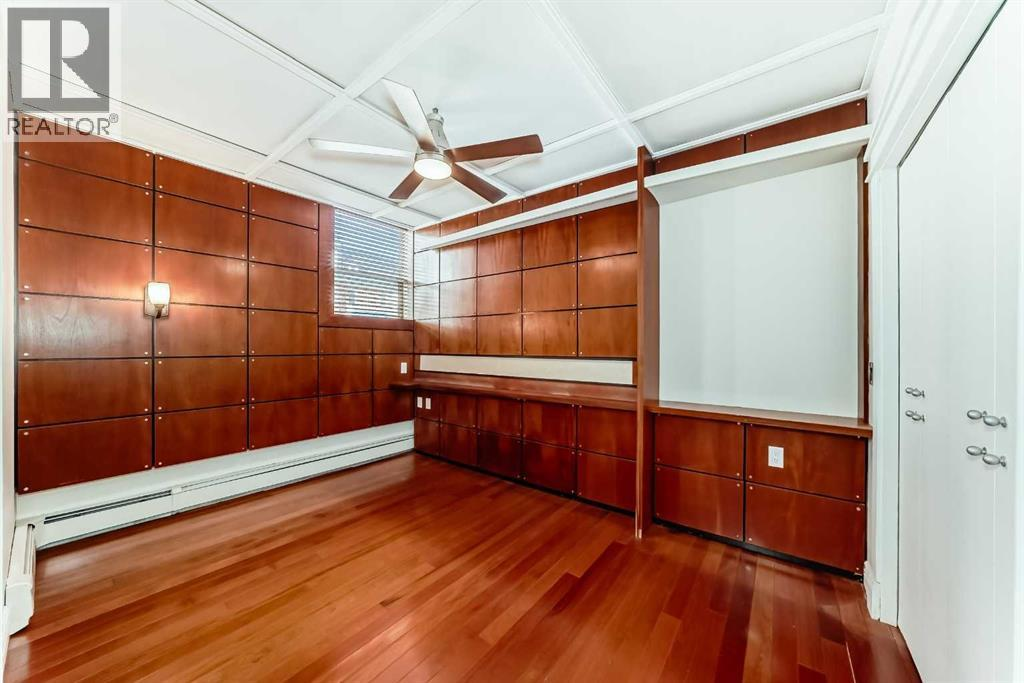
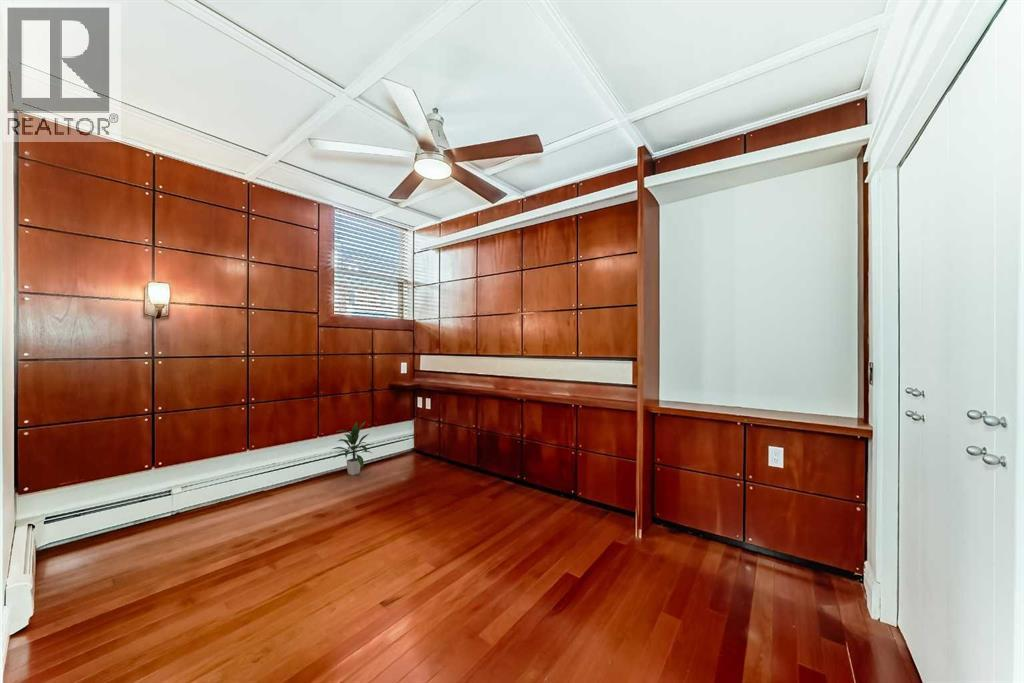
+ indoor plant [332,421,373,476]
